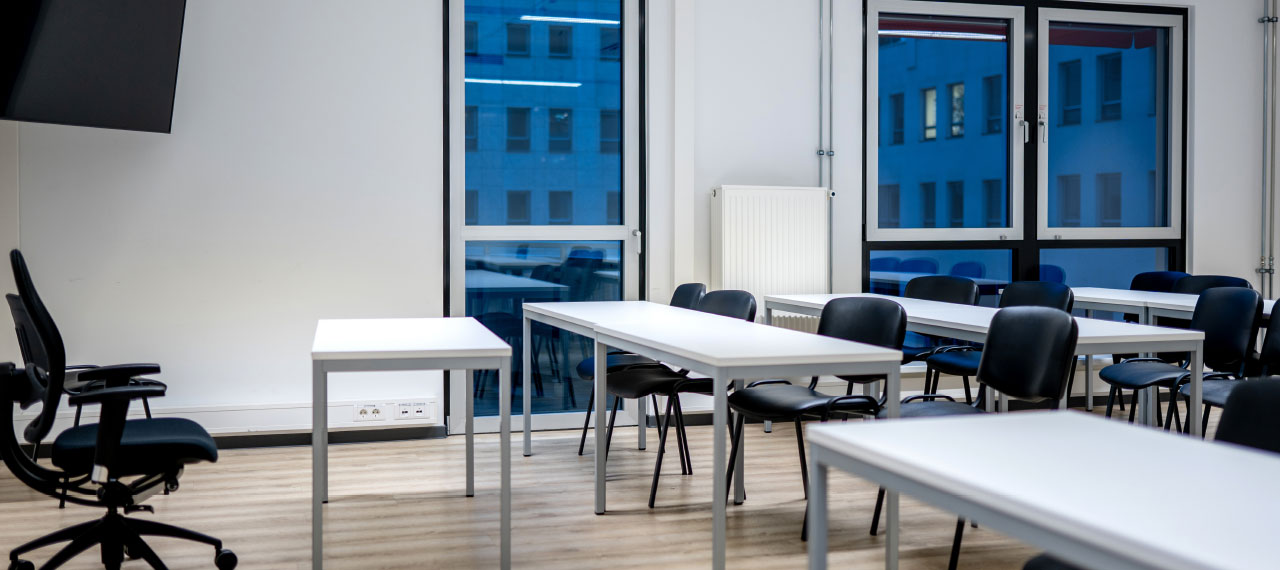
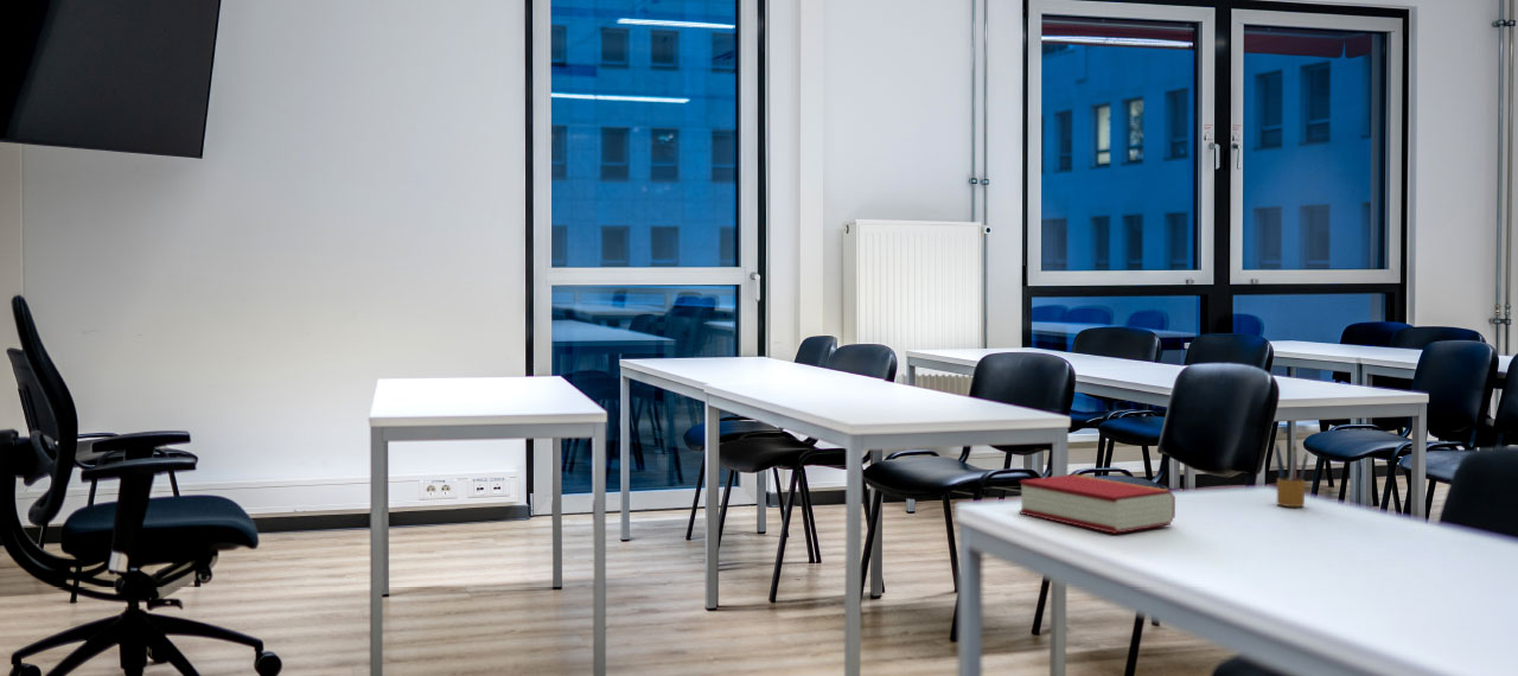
+ book [1018,473,1176,535]
+ pencil box [1274,441,1309,508]
